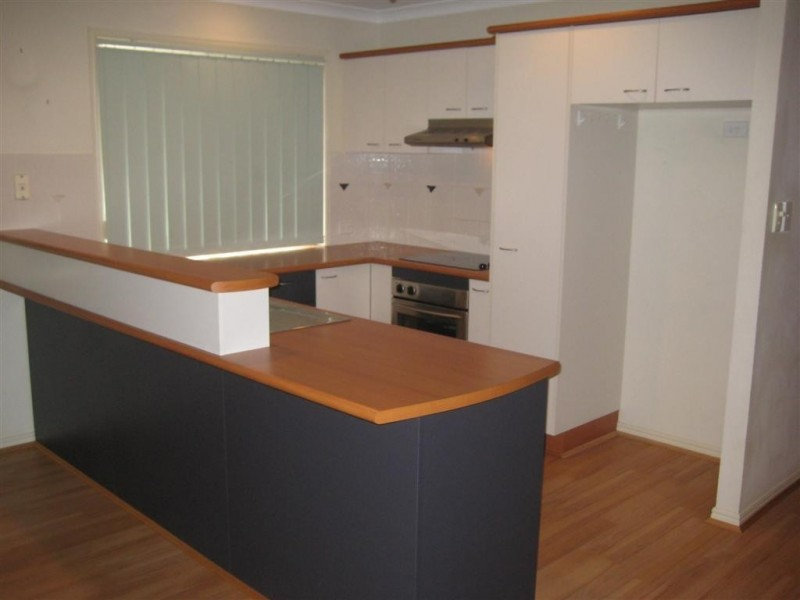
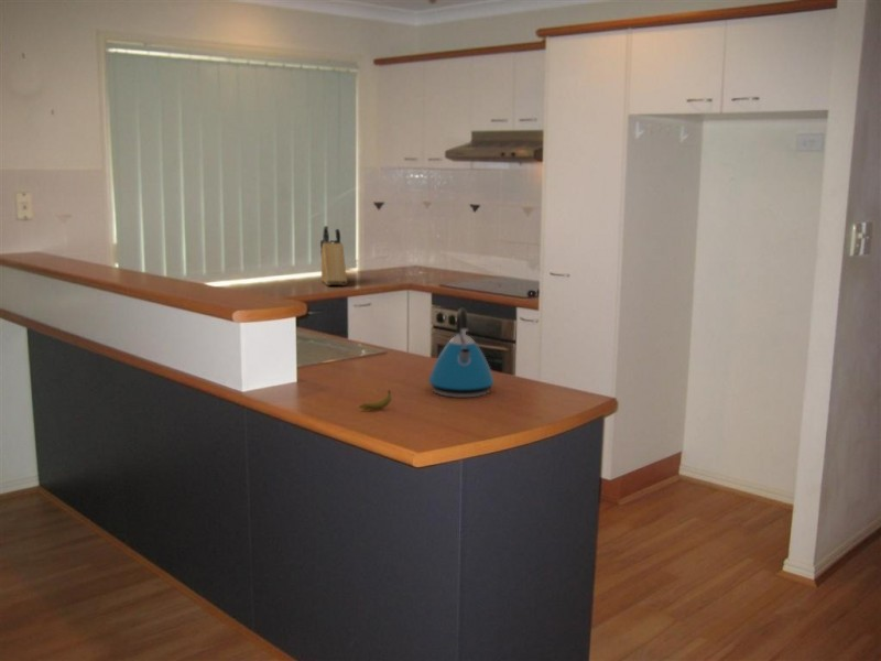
+ kettle [427,306,496,399]
+ fruit [359,389,392,411]
+ knife block [319,225,348,286]
